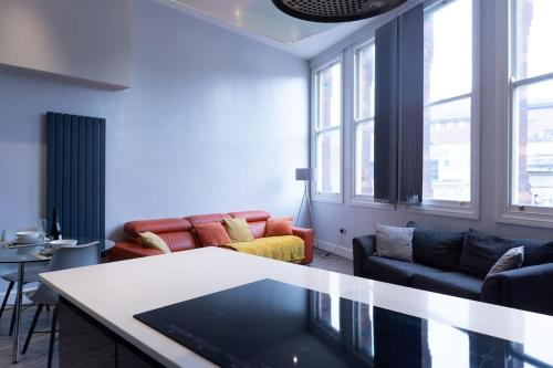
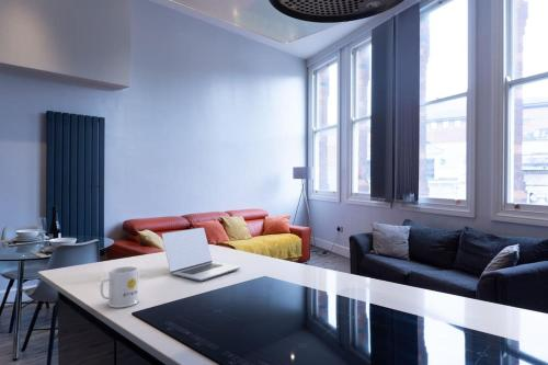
+ mug [100,265,139,309]
+ laptop [161,227,241,282]
